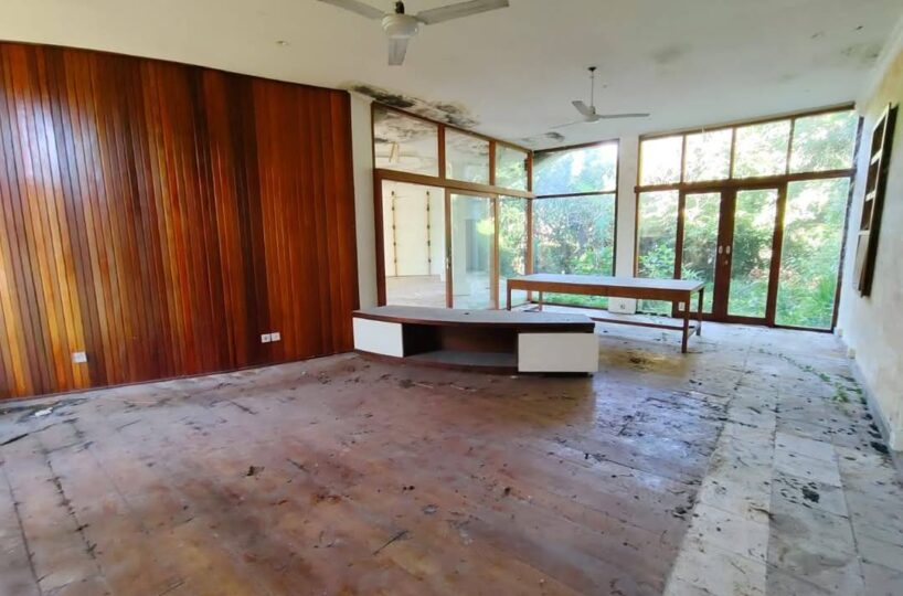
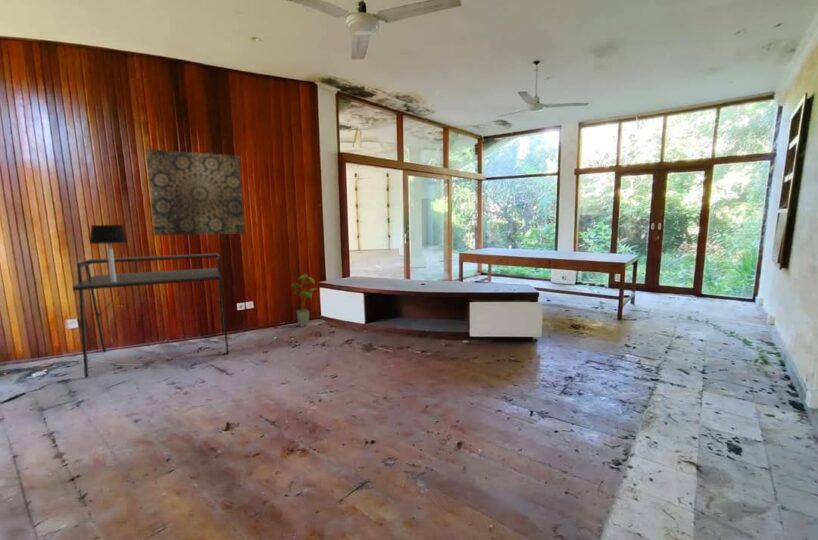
+ table lamp [89,224,128,282]
+ wall art [145,148,246,236]
+ desk [71,252,230,379]
+ house plant [289,274,319,327]
